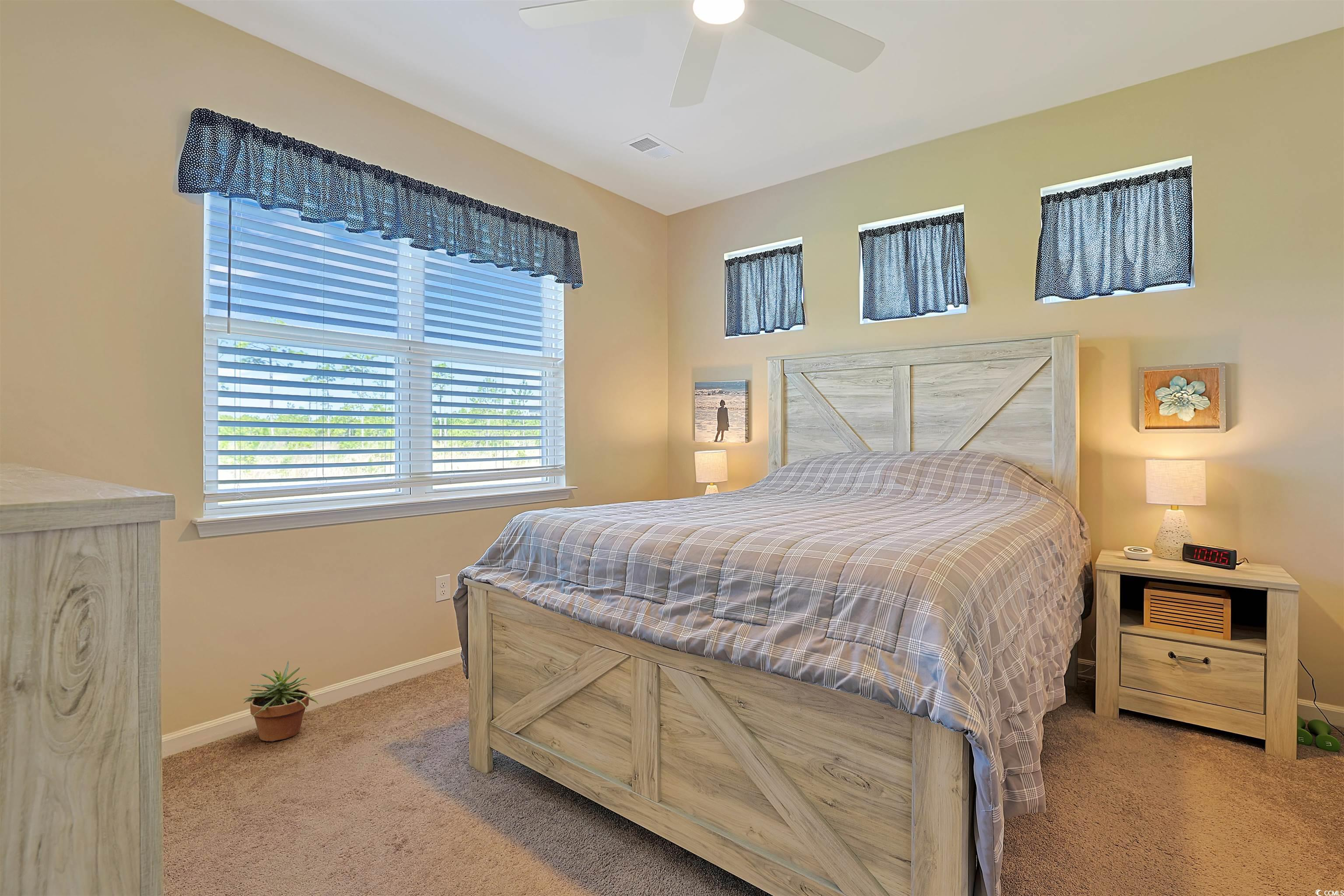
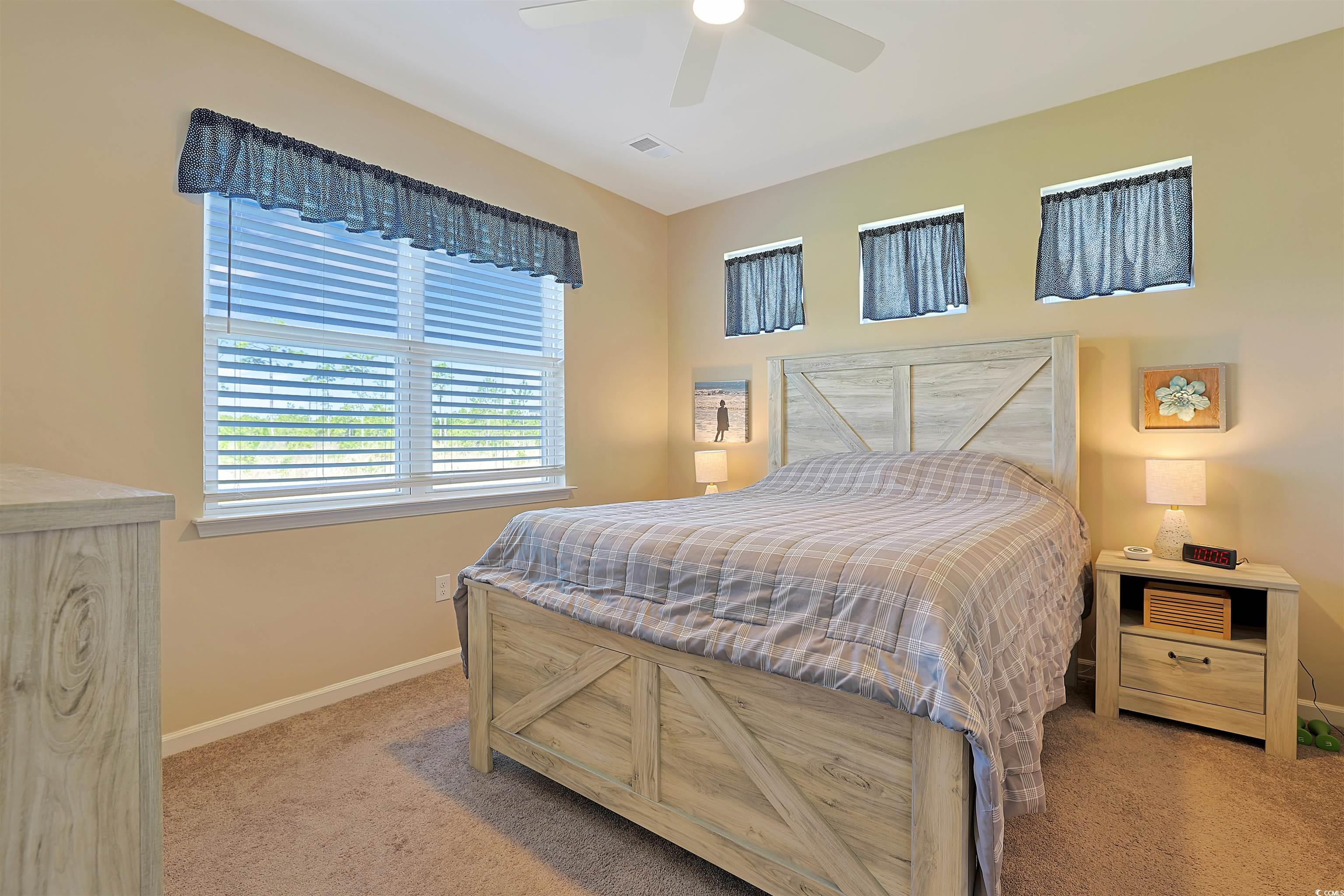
- potted plant [242,661,318,742]
